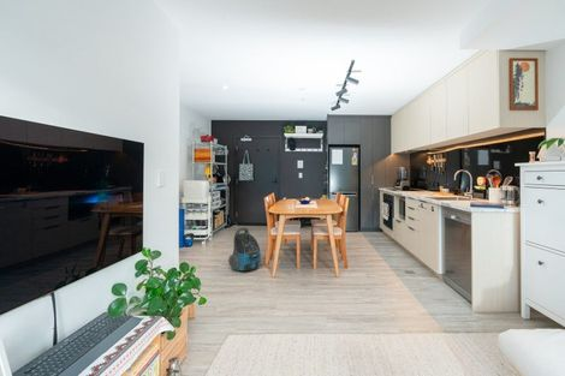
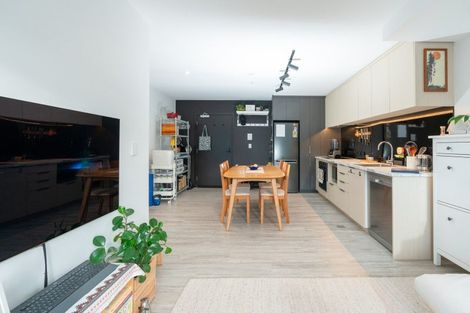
- vacuum cleaner [227,227,262,273]
